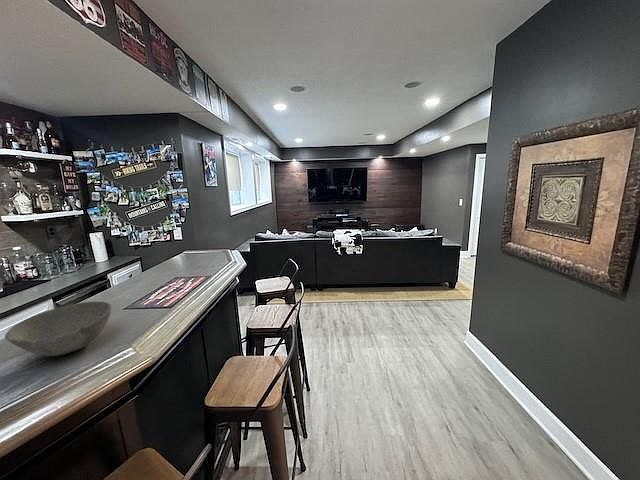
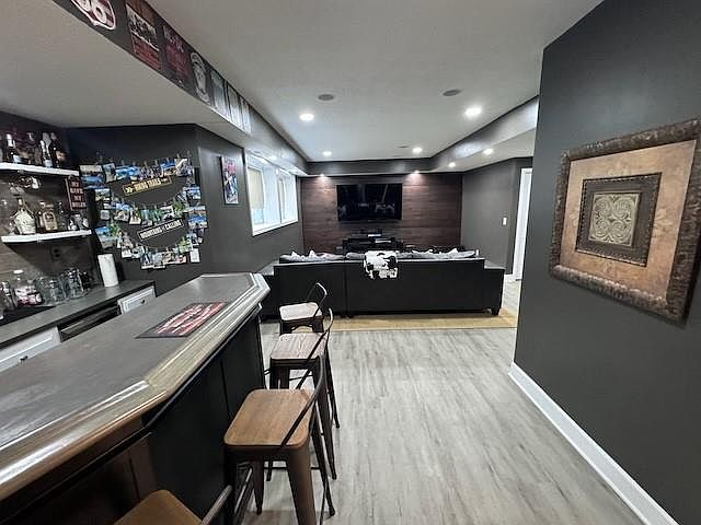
- bowl [4,301,112,357]
